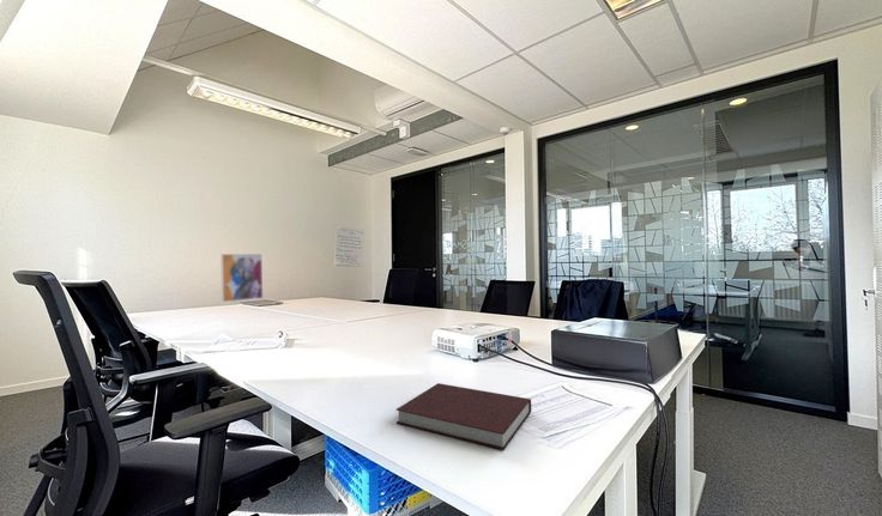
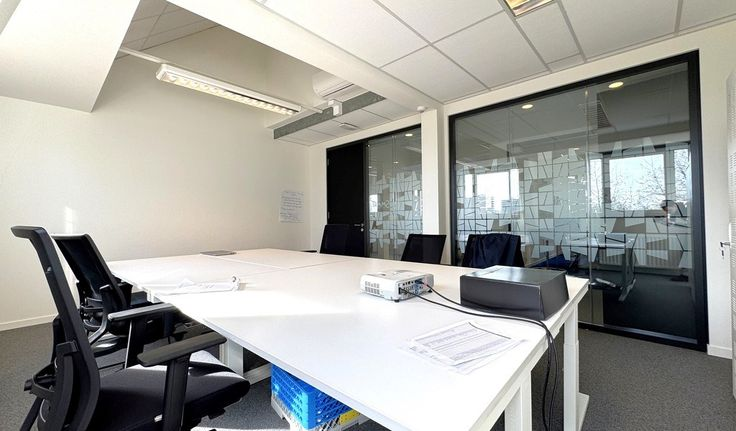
- notebook [394,382,532,451]
- wall art [219,253,265,304]
